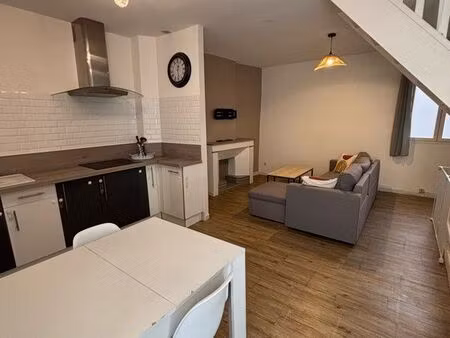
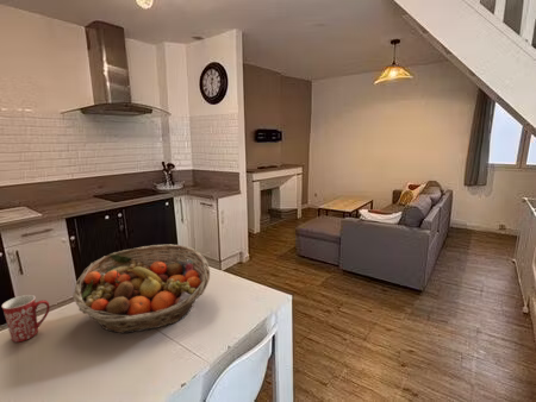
+ mug [0,294,51,344]
+ fruit basket [71,244,211,334]
